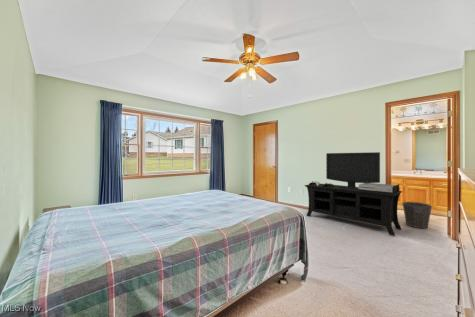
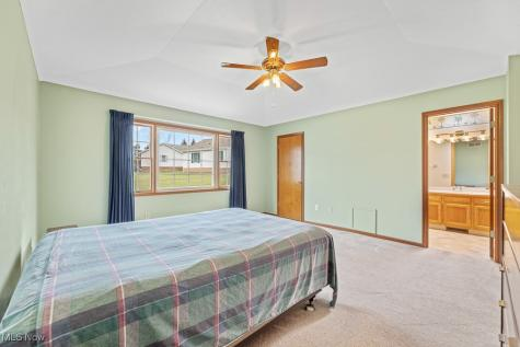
- media console [303,151,404,237]
- waste bin [401,201,433,230]
